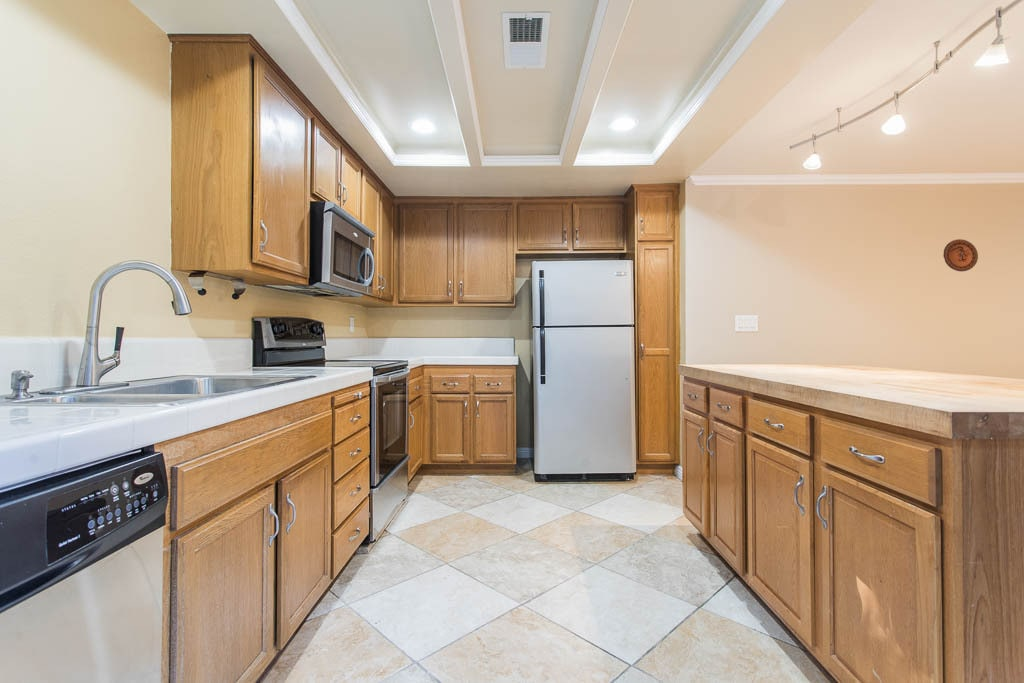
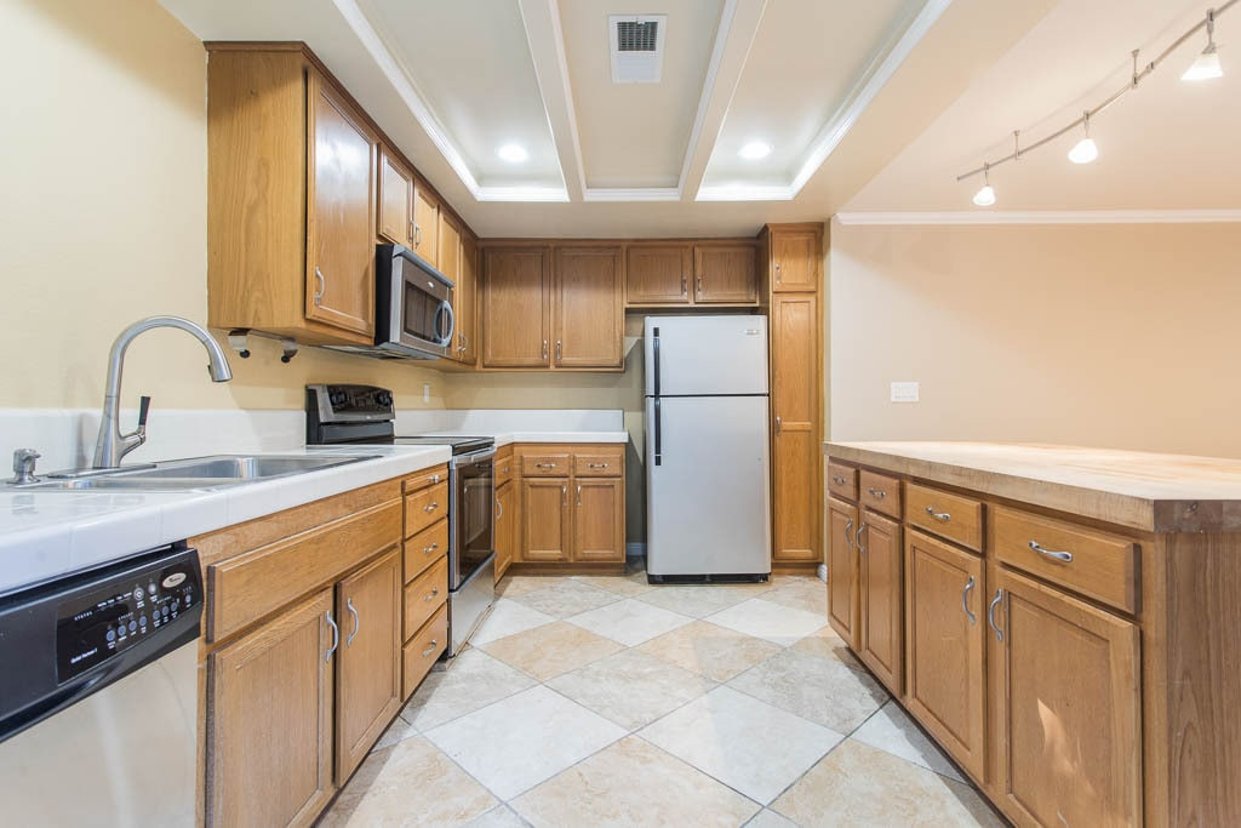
- decorative plate [942,238,979,272]
